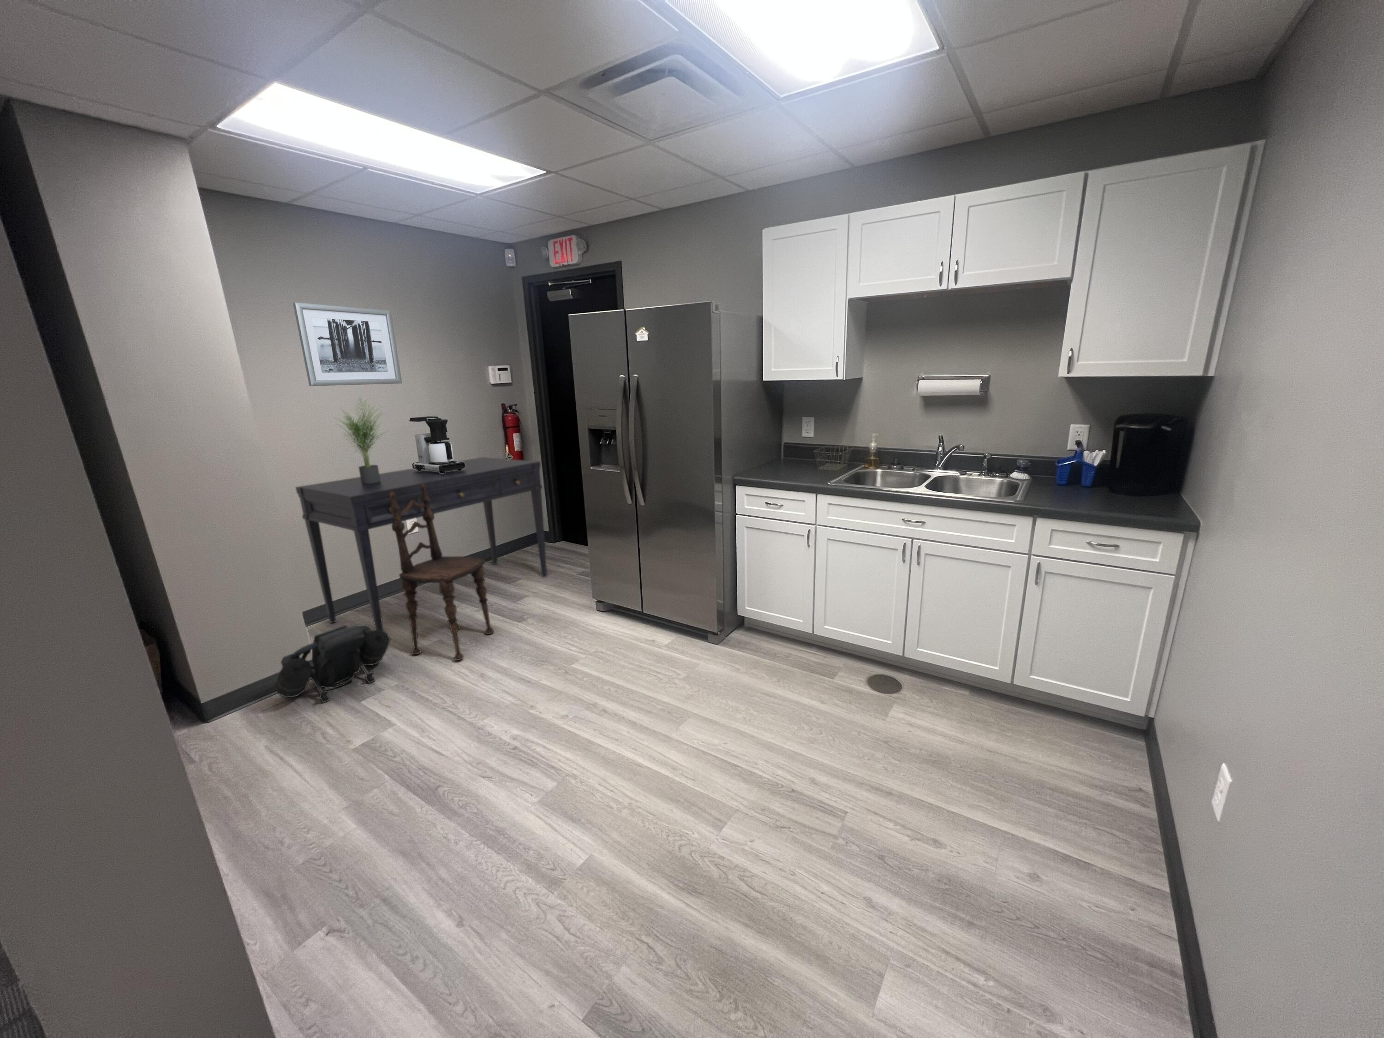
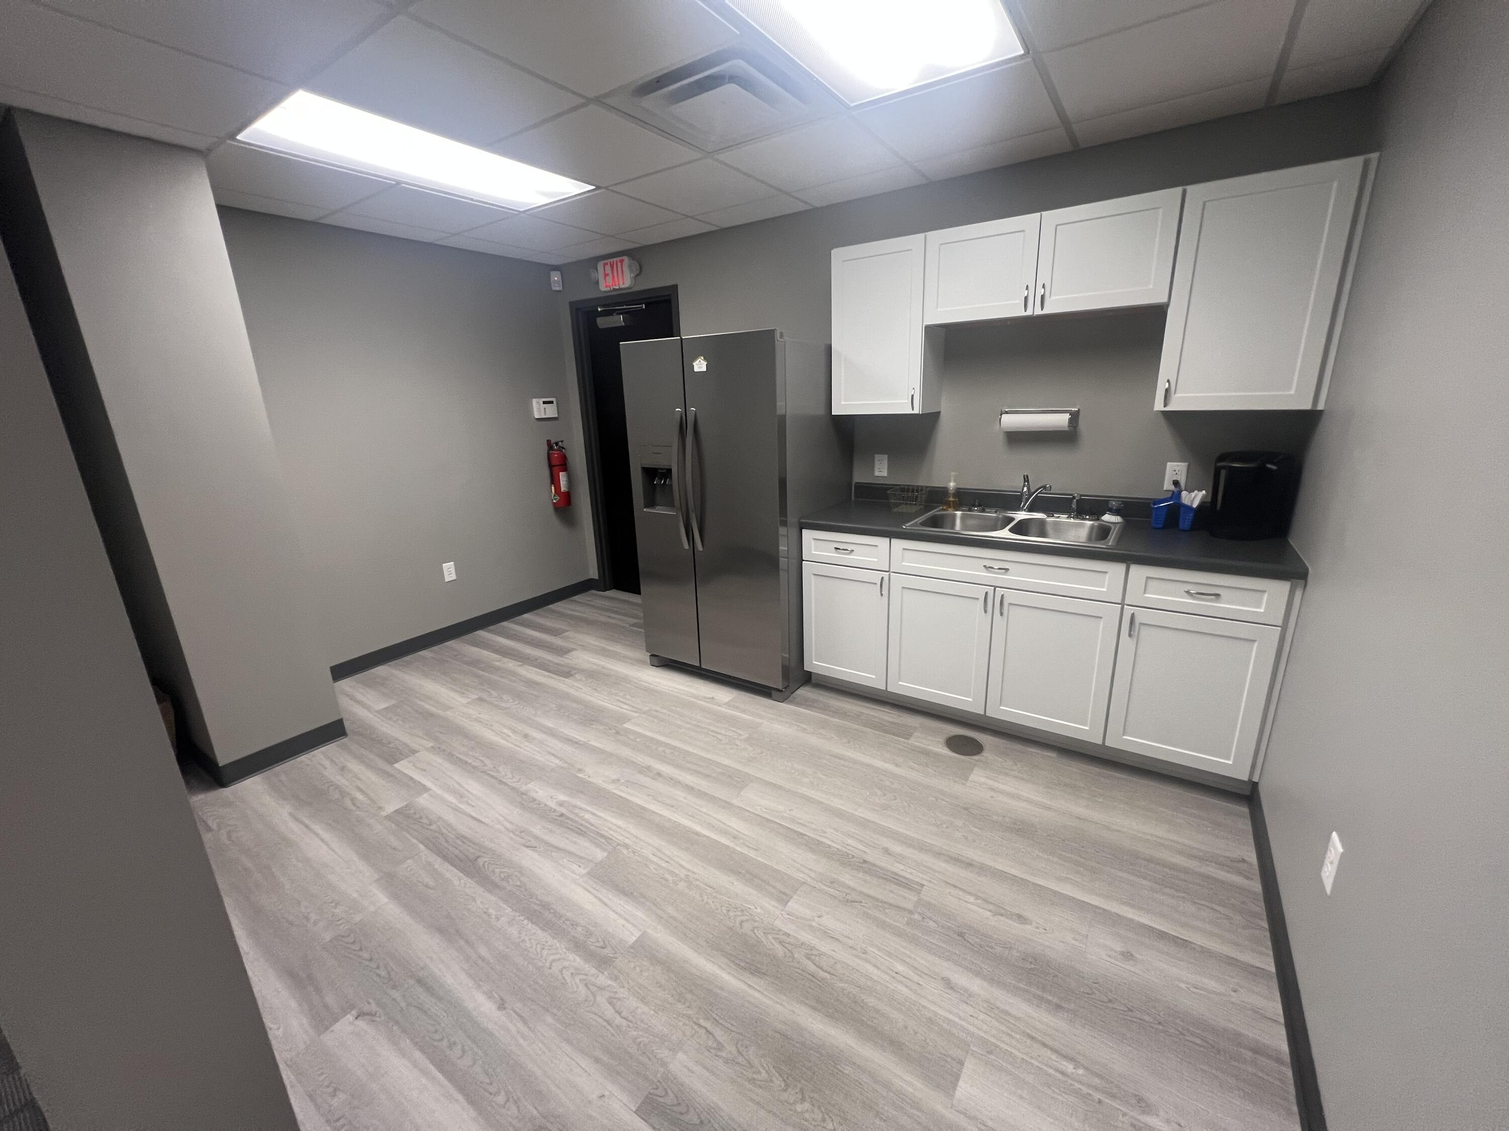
- coffee maker [409,417,465,473]
- wall art [292,302,403,387]
- dining chair [389,483,495,661]
- potted plant [332,396,390,484]
- desk [295,457,548,630]
- backpack [274,624,391,703]
